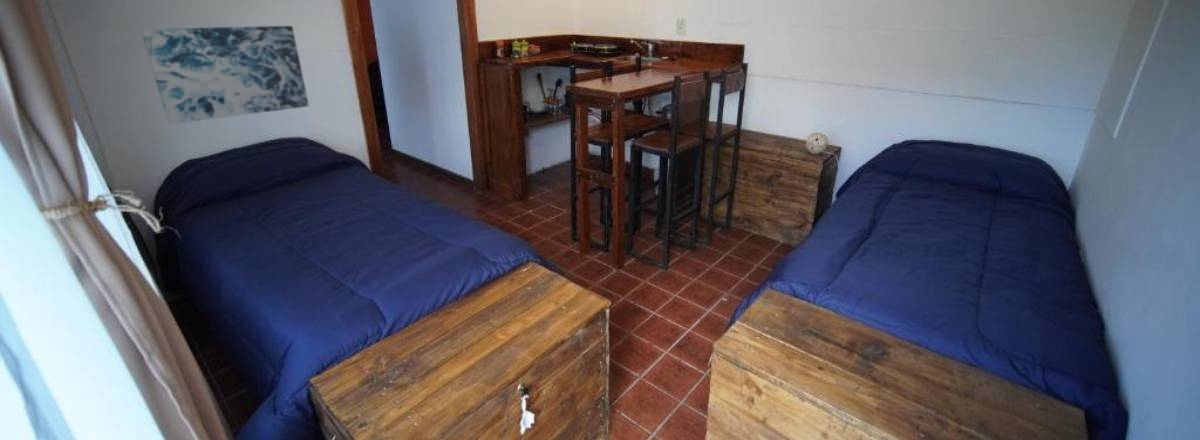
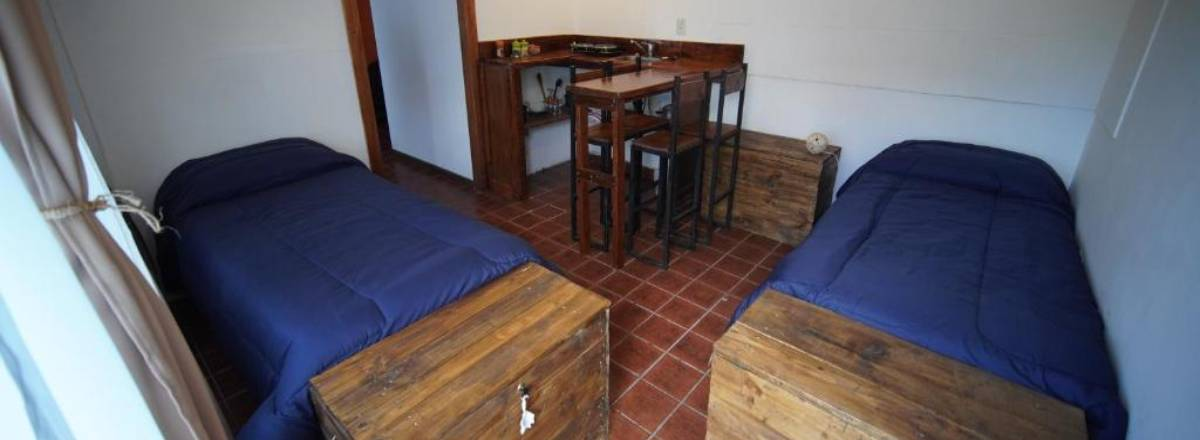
- wall art [139,25,310,125]
